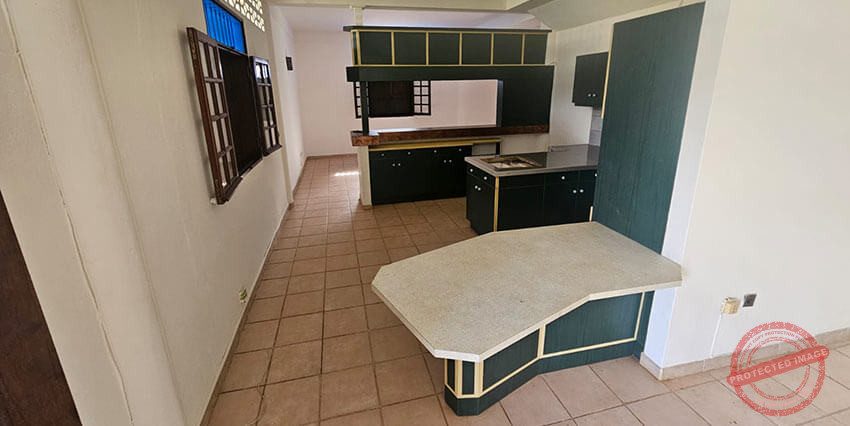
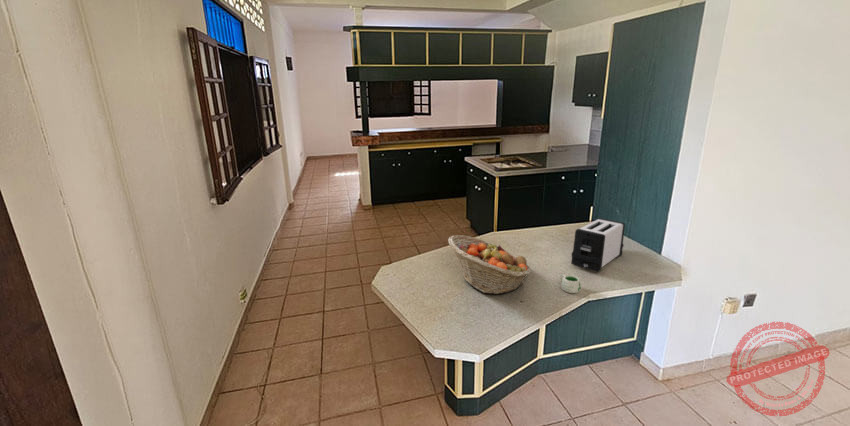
+ fruit basket [447,234,533,295]
+ toaster [570,217,626,273]
+ mug [560,274,582,294]
